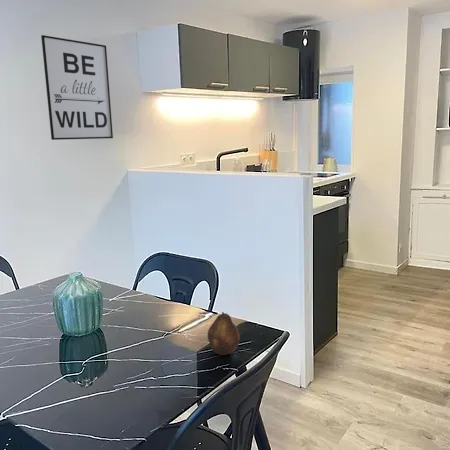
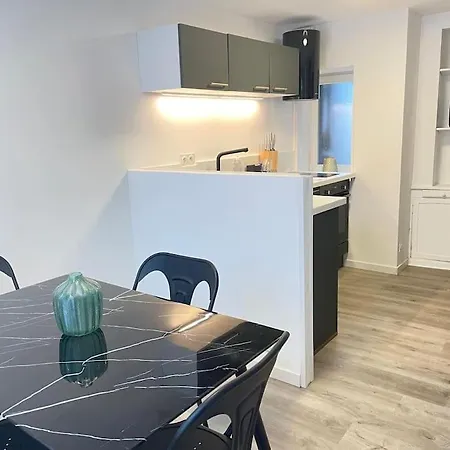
- wall art [40,34,114,141]
- fruit [207,311,241,356]
